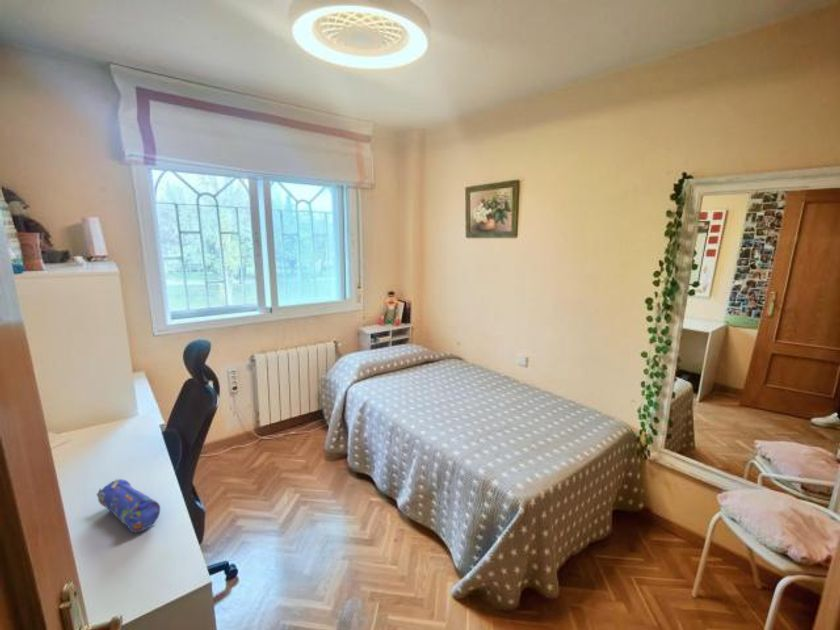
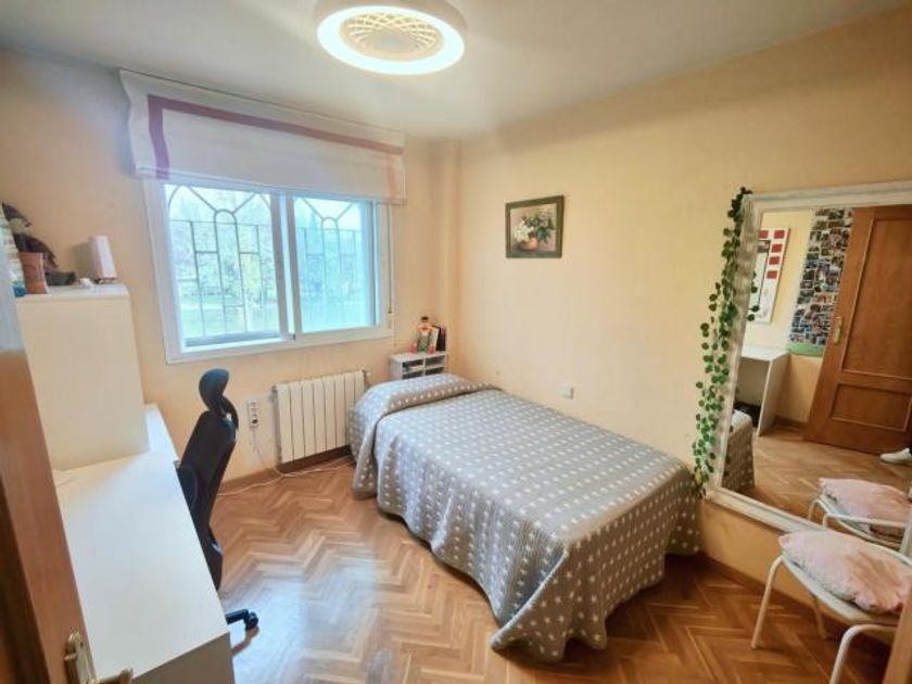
- pencil case [96,478,161,533]
